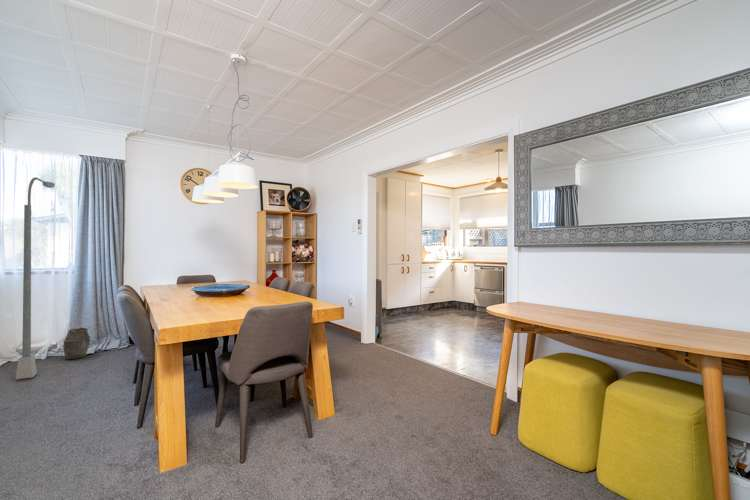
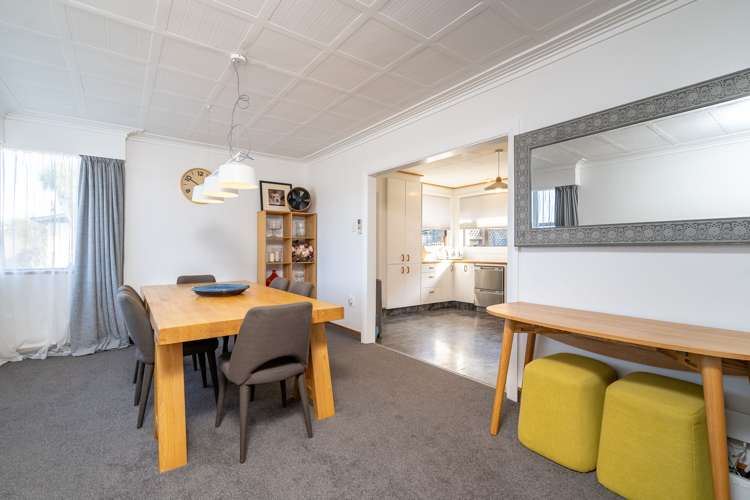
- floor lamp [15,176,56,381]
- vase [62,326,91,360]
